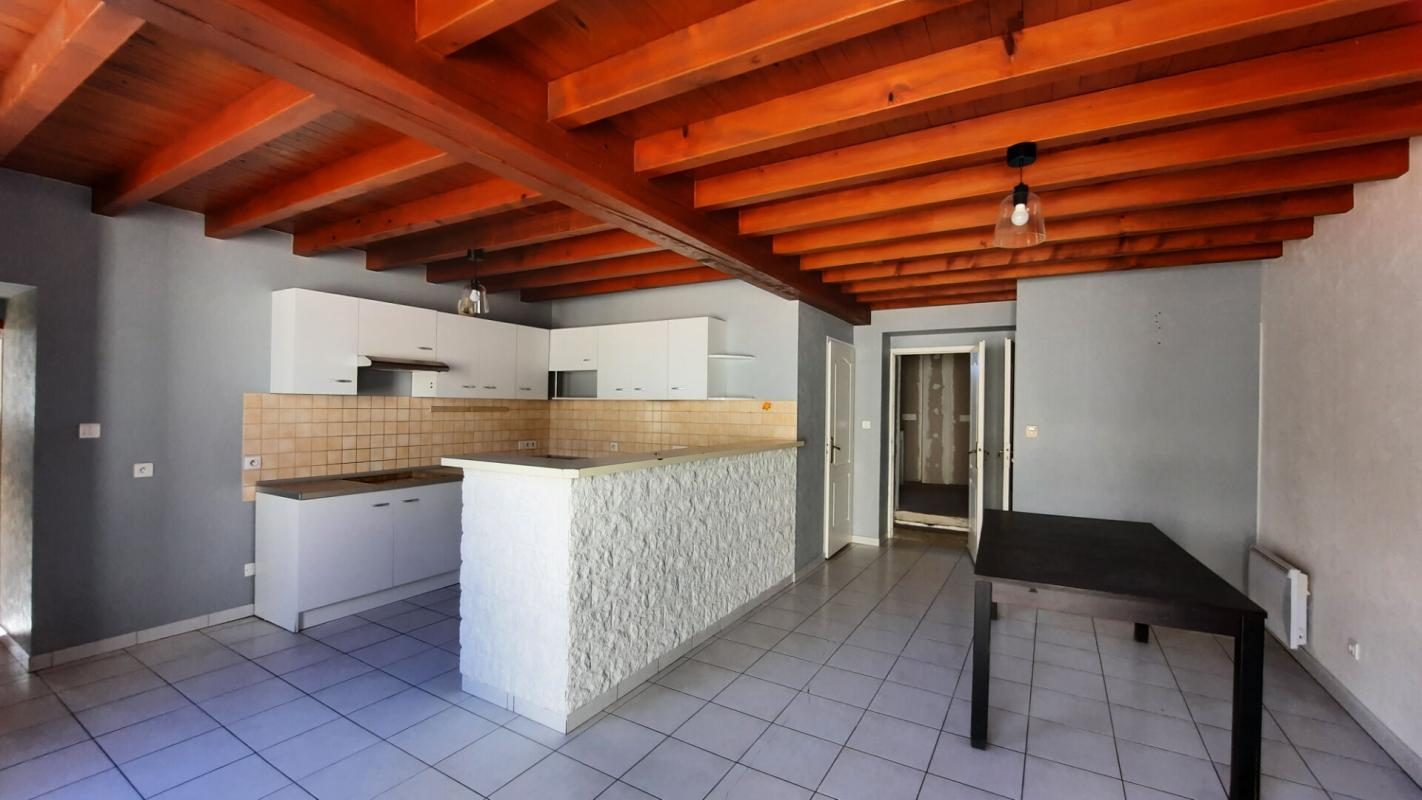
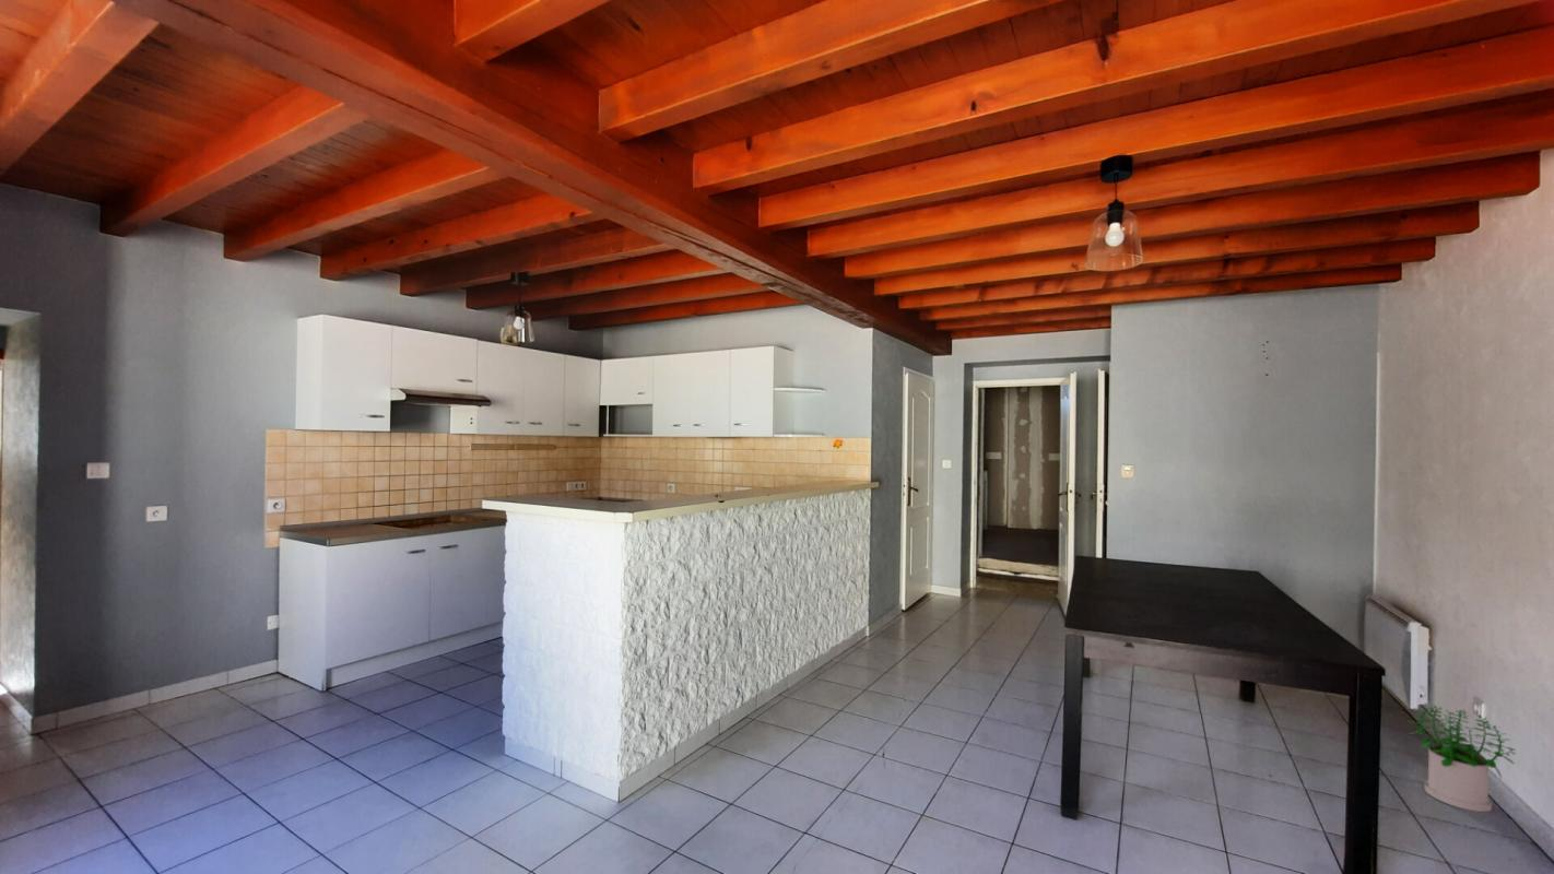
+ potted plant [1408,705,1517,813]
